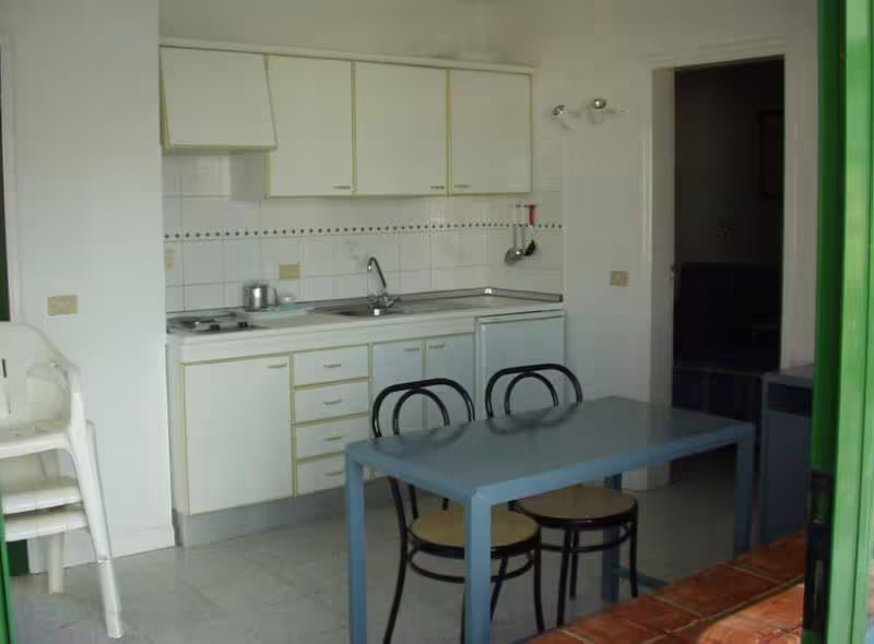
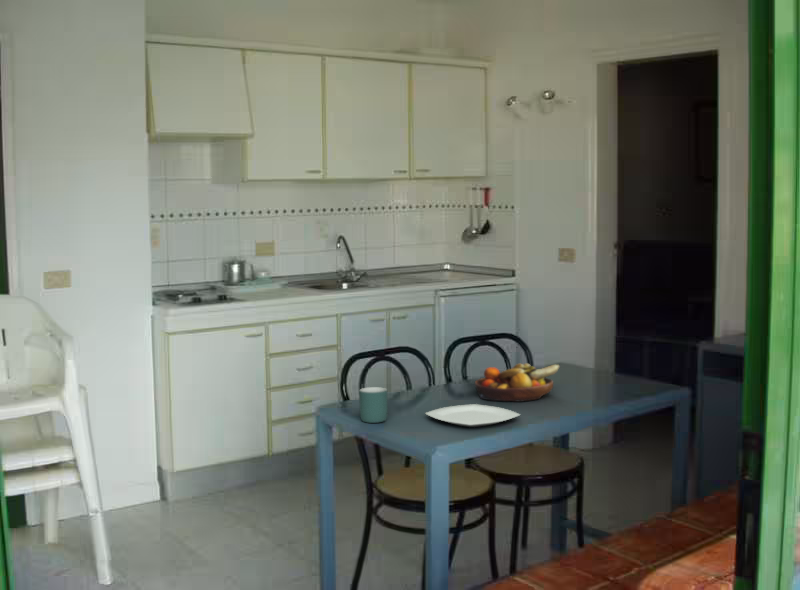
+ fruit bowl [473,363,561,403]
+ mug [358,386,389,424]
+ plate [424,403,521,428]
